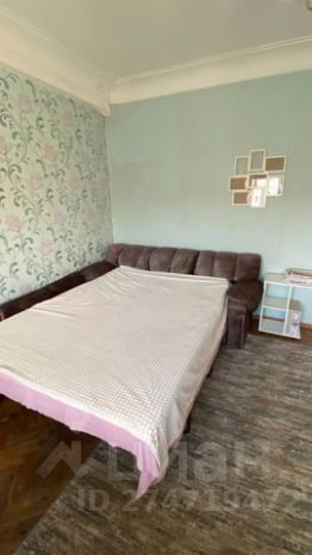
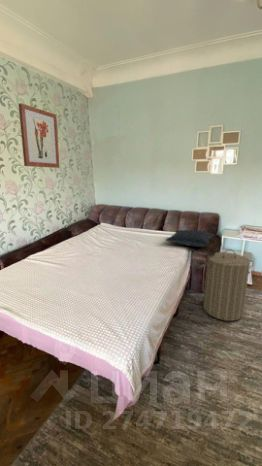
+ wall art [18,102,61,169]
+ pillow [165,229,216,248]
+ laundry hamper [202,248,255,322]
